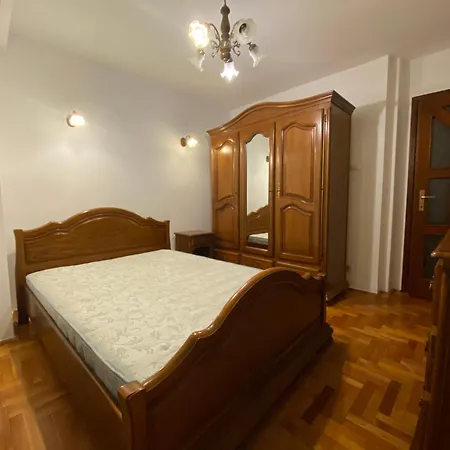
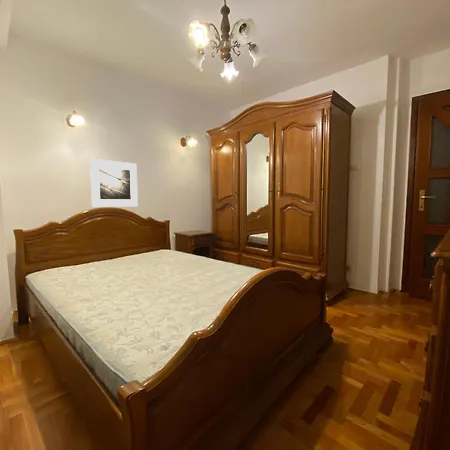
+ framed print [89,158,139,208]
